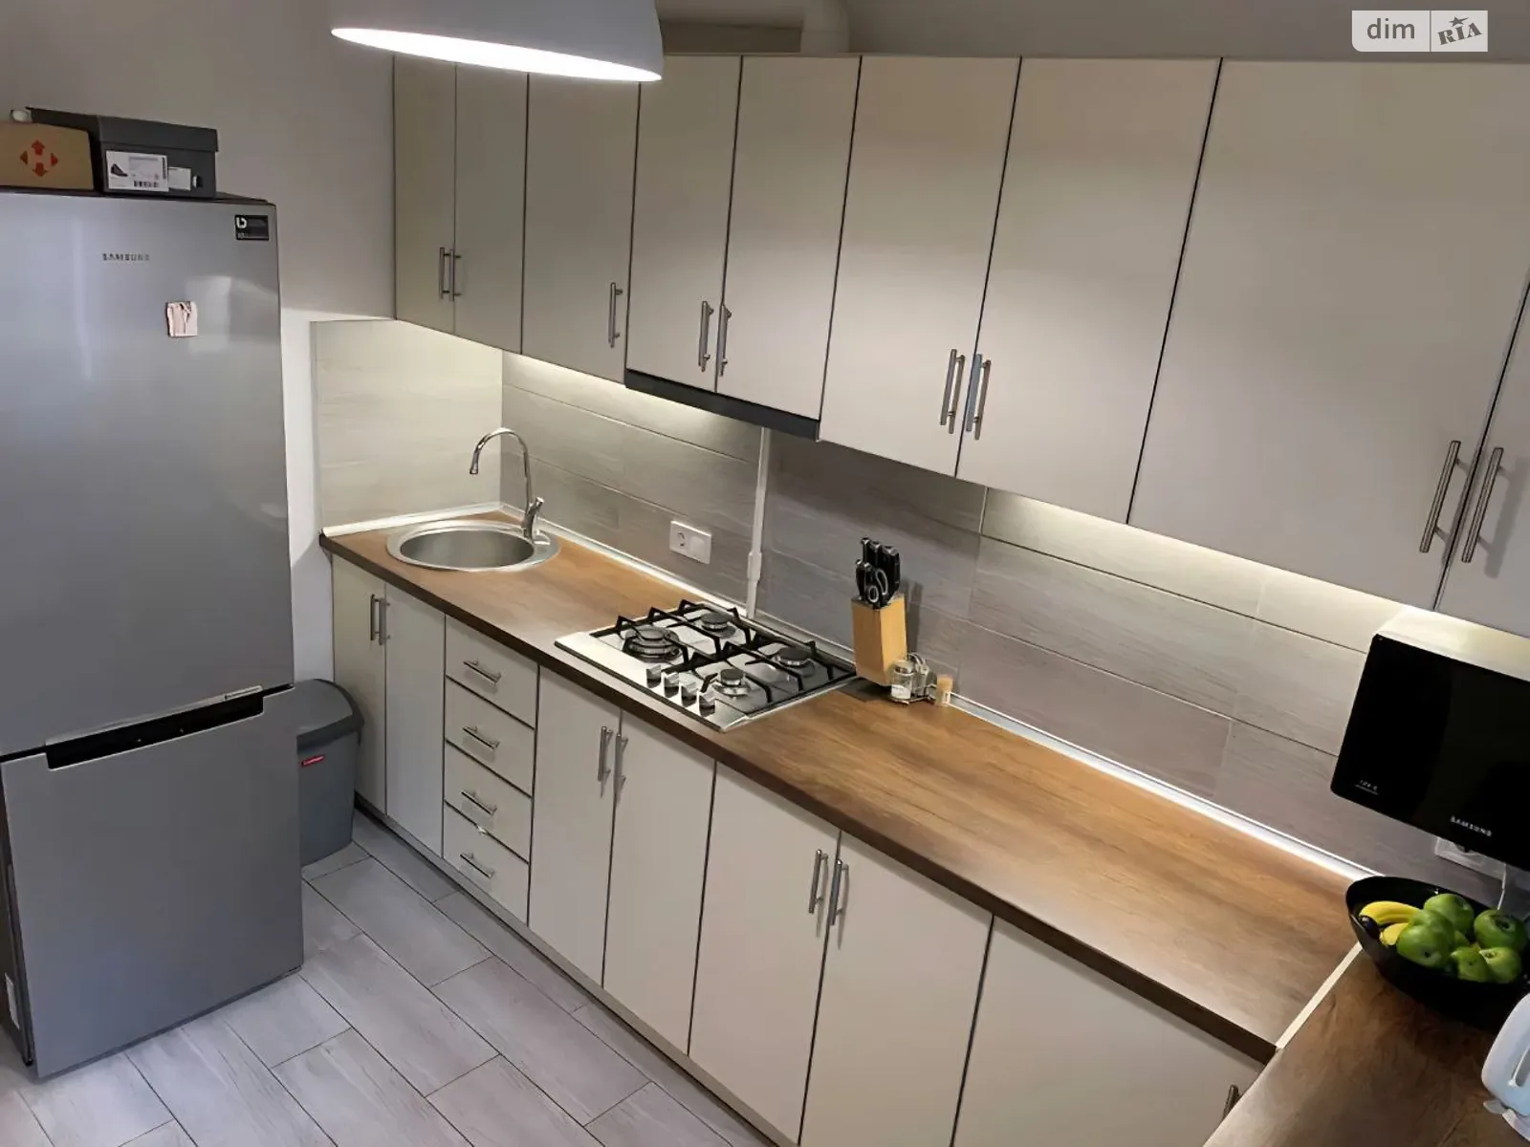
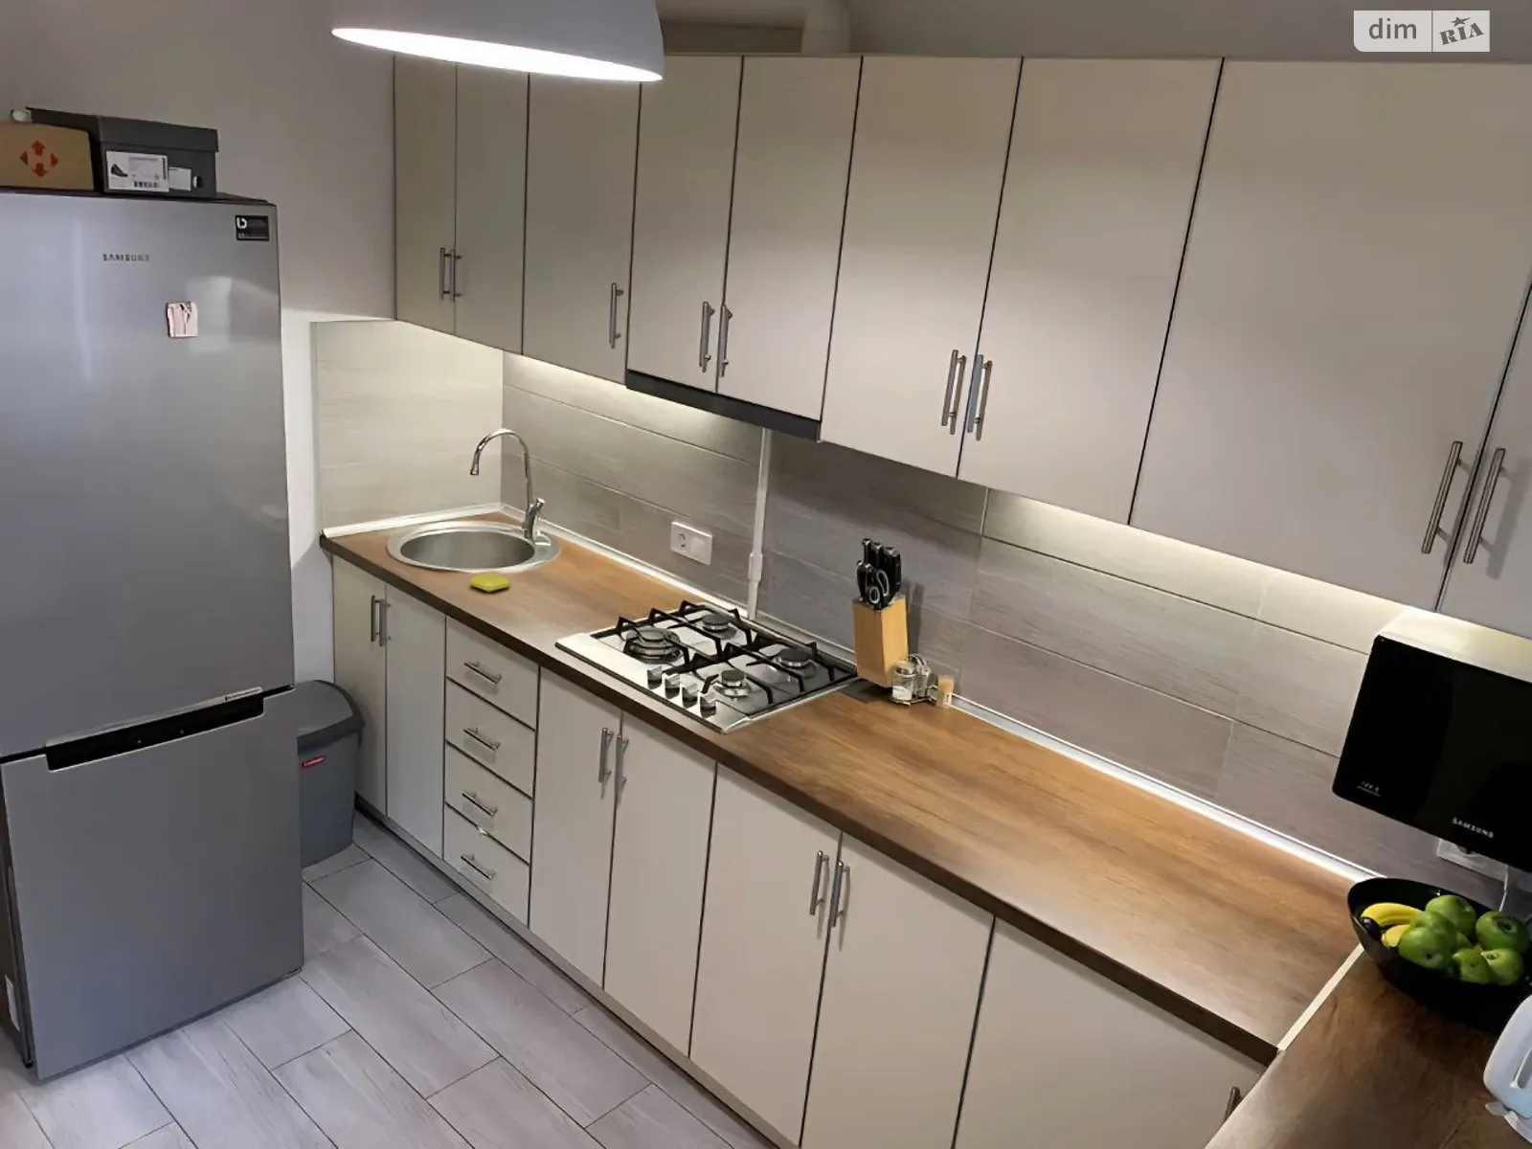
+ soap bar [469,572,510,593]
